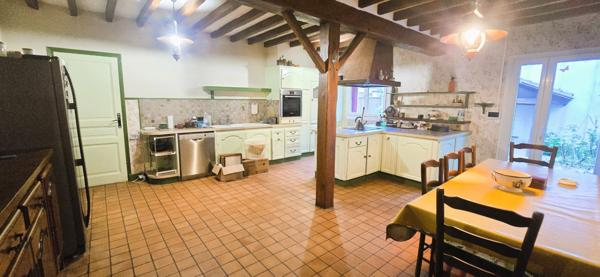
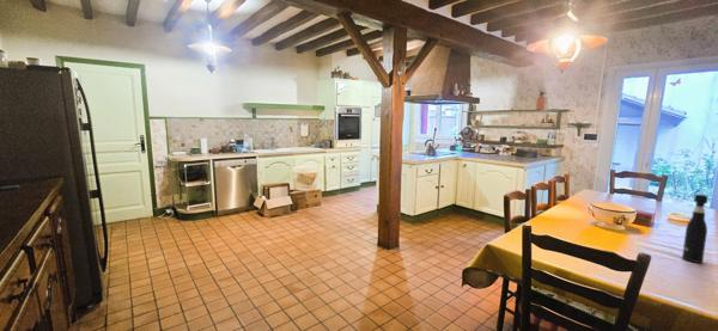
+ pepper grinder [681,194,708,264]
